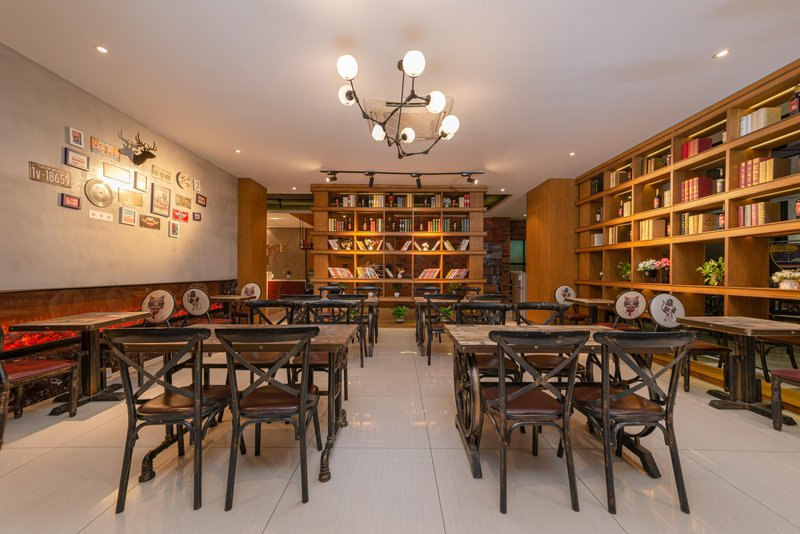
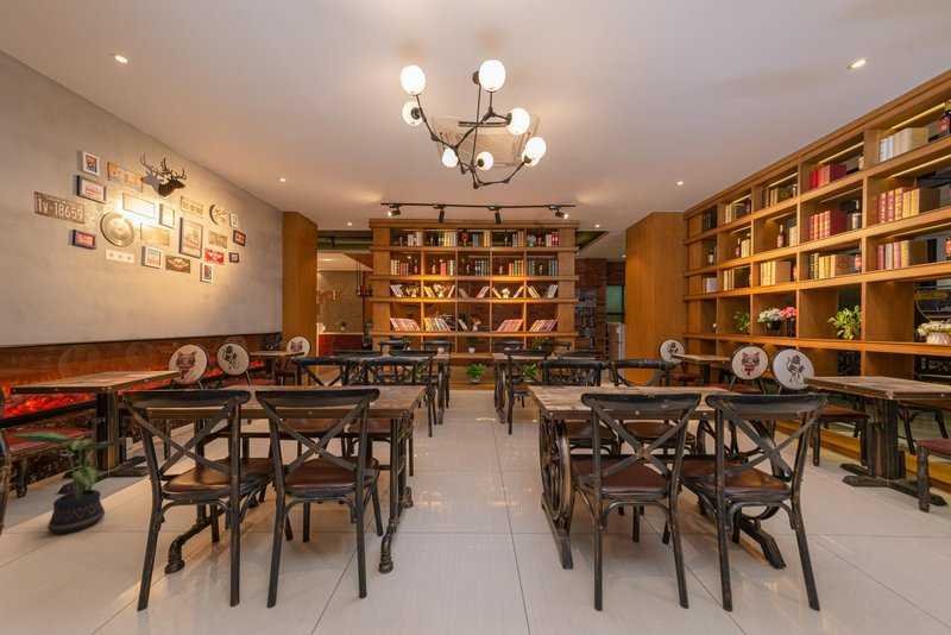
+ potted plant [7,429,122,535]
